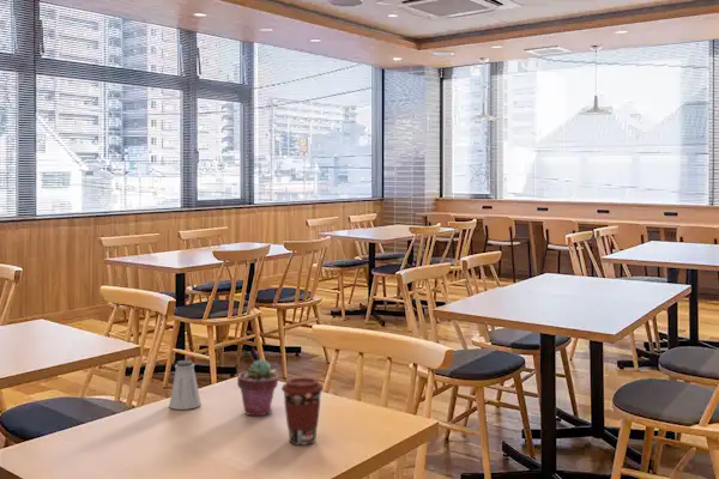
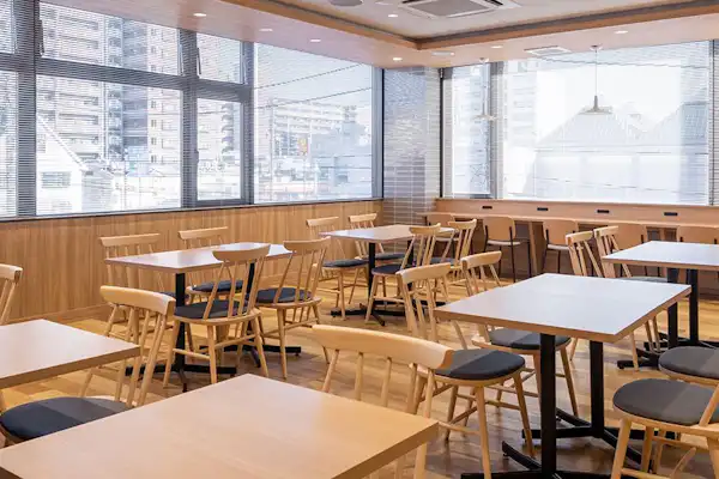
- coffee cup [280,376,325,445]
- potted succulent [236,358,279,417]
- saltshaker [168,359,203,411]
